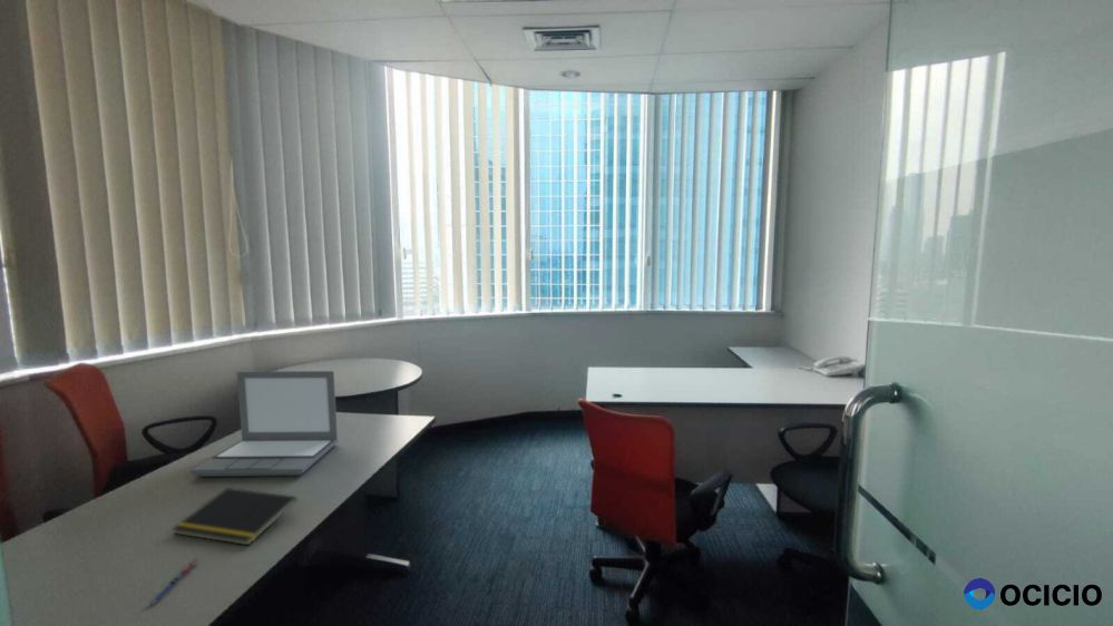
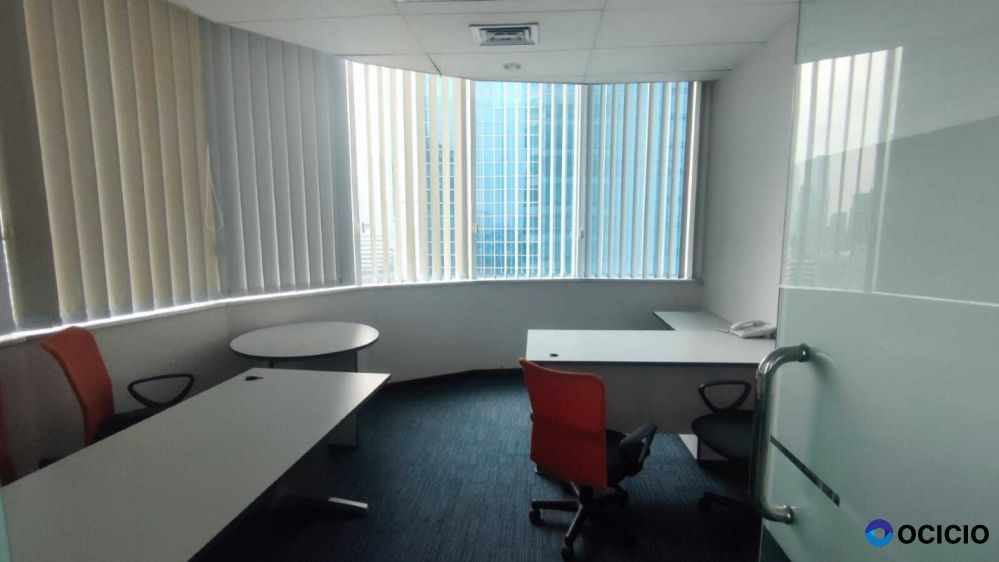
- laptop [191,370,340,478]
- notepad [172,487,299,546]
- pen [150,557,199,606]
